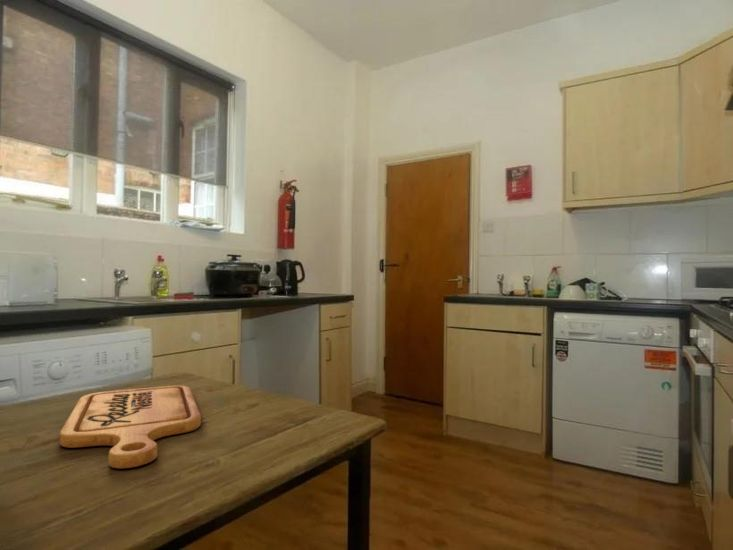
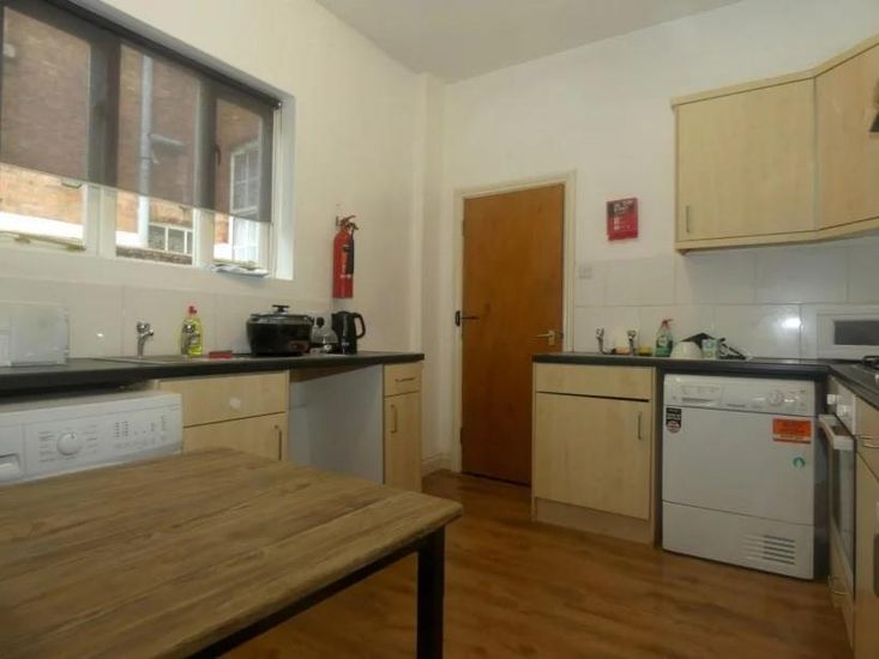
- cutting board [59,384,202,469]
